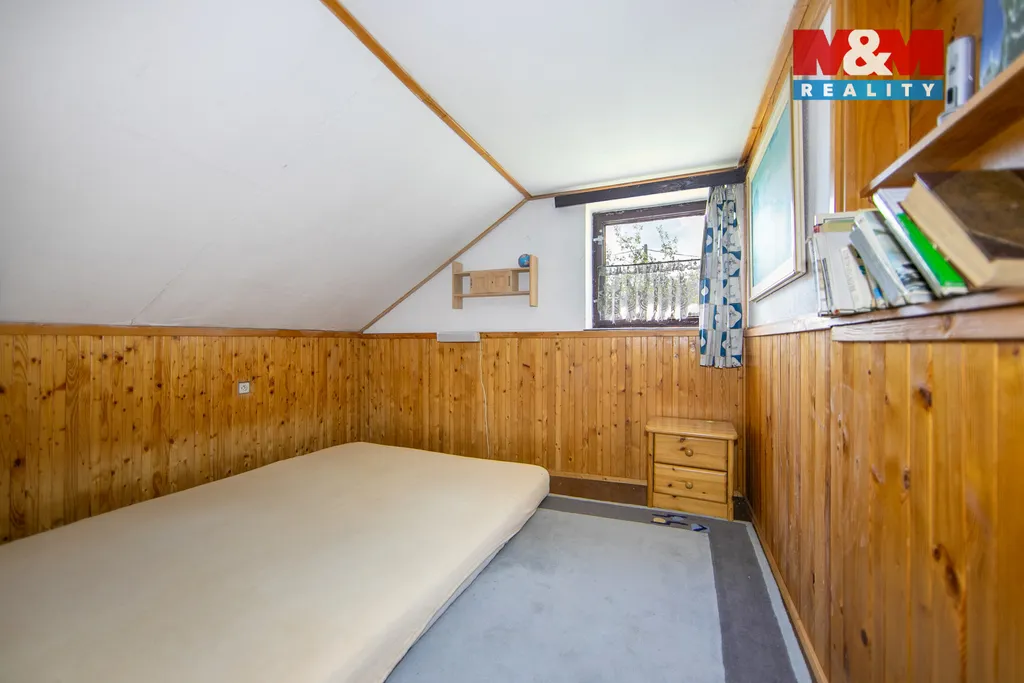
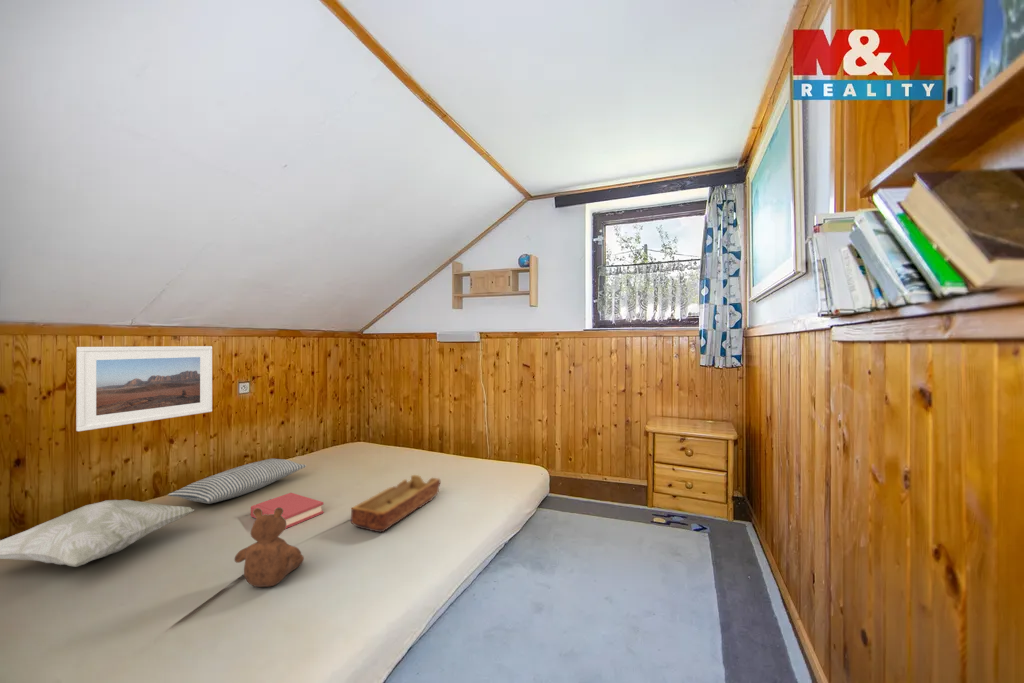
+ tray [350,474,441,533]
+ pillow [167,458,307,504]
+ hardback book [250,492,324,530]
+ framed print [75,345,213,432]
+ decorative pillow [0,499,194,568]
+ teddy bear [233,508,305,588]
